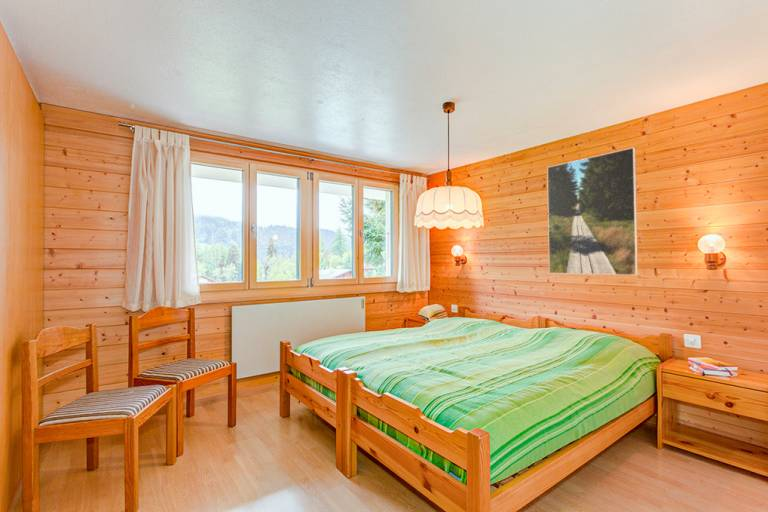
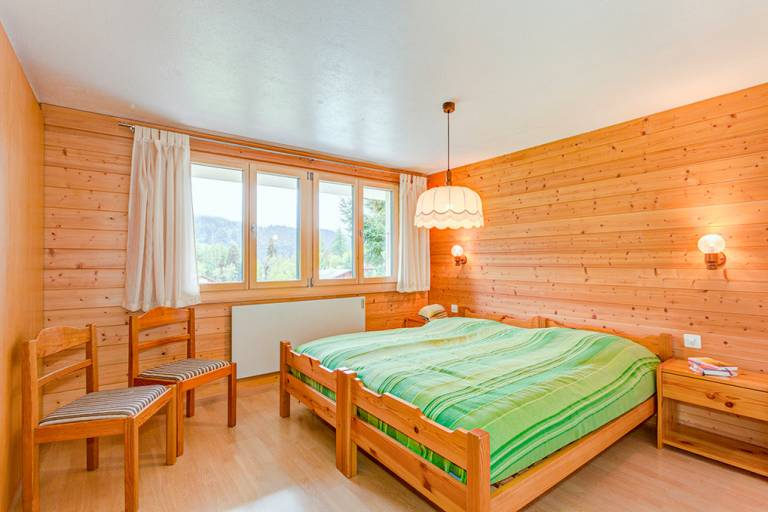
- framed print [546,146,639,276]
